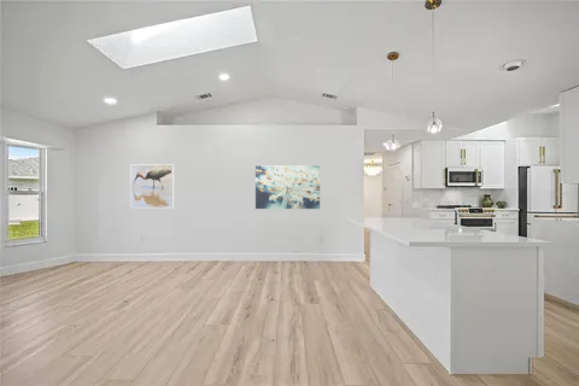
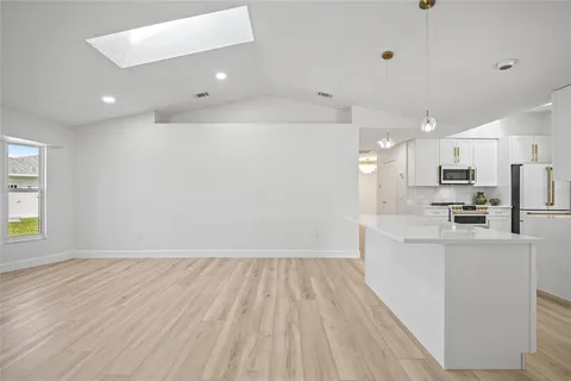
- wall art [255,165,321,210]
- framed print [129,164,175,209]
